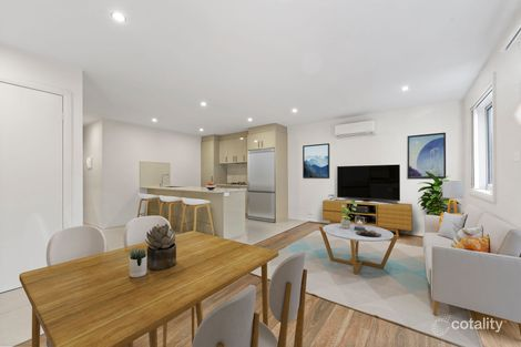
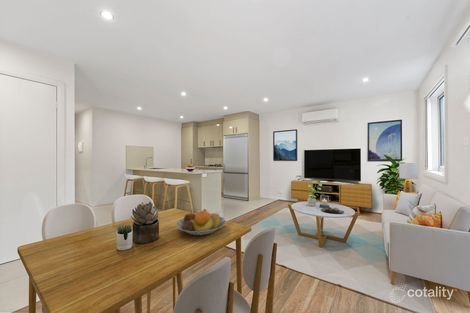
+ fruit bowl [175,208,227,236]
